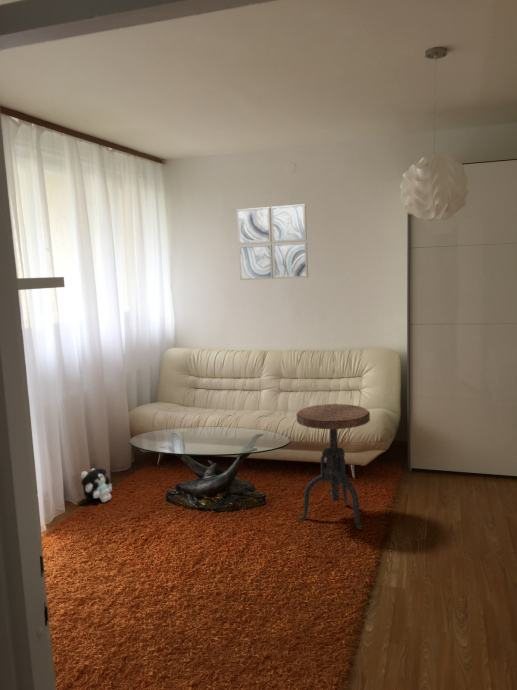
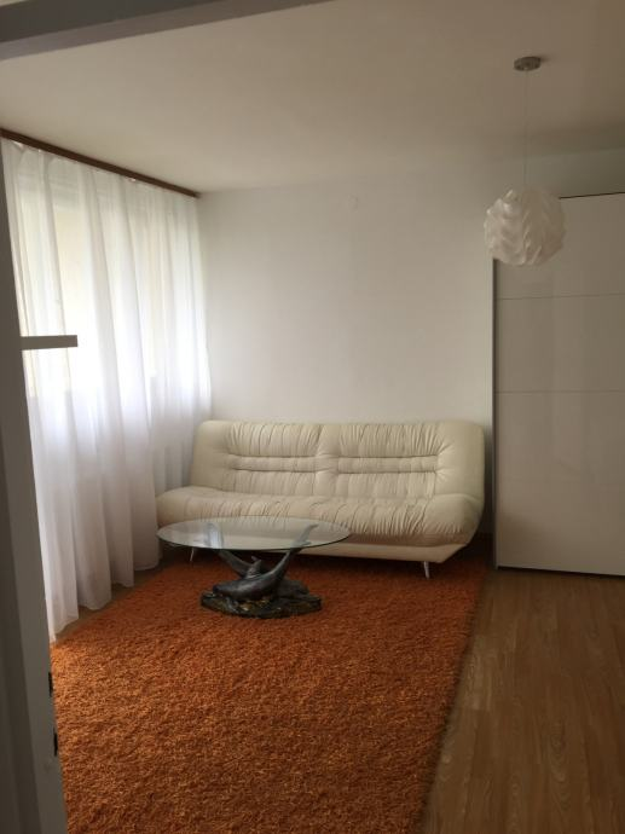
- wall art [236,203,309,281]
- side table [296,403,371,530]
- plush toy [80,468,113,503]
